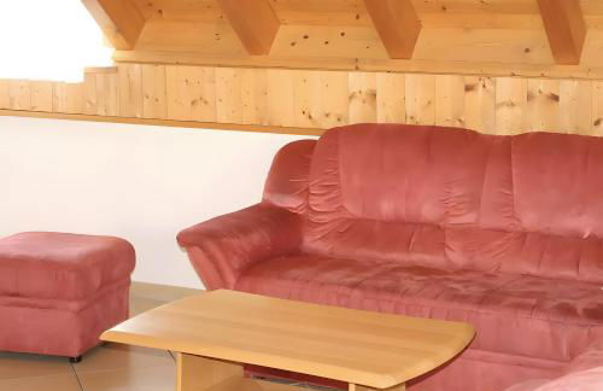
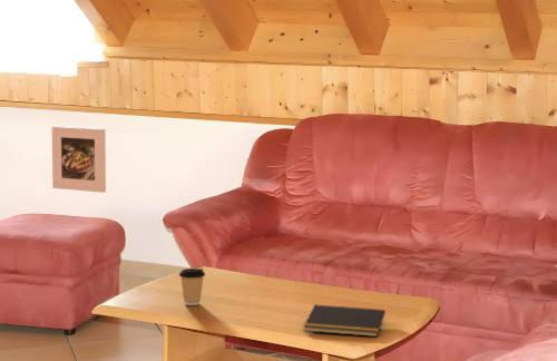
+ coffee cup [178,267,206,306]
+ notepad [302,303,387,338]
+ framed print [51,125,107,194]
